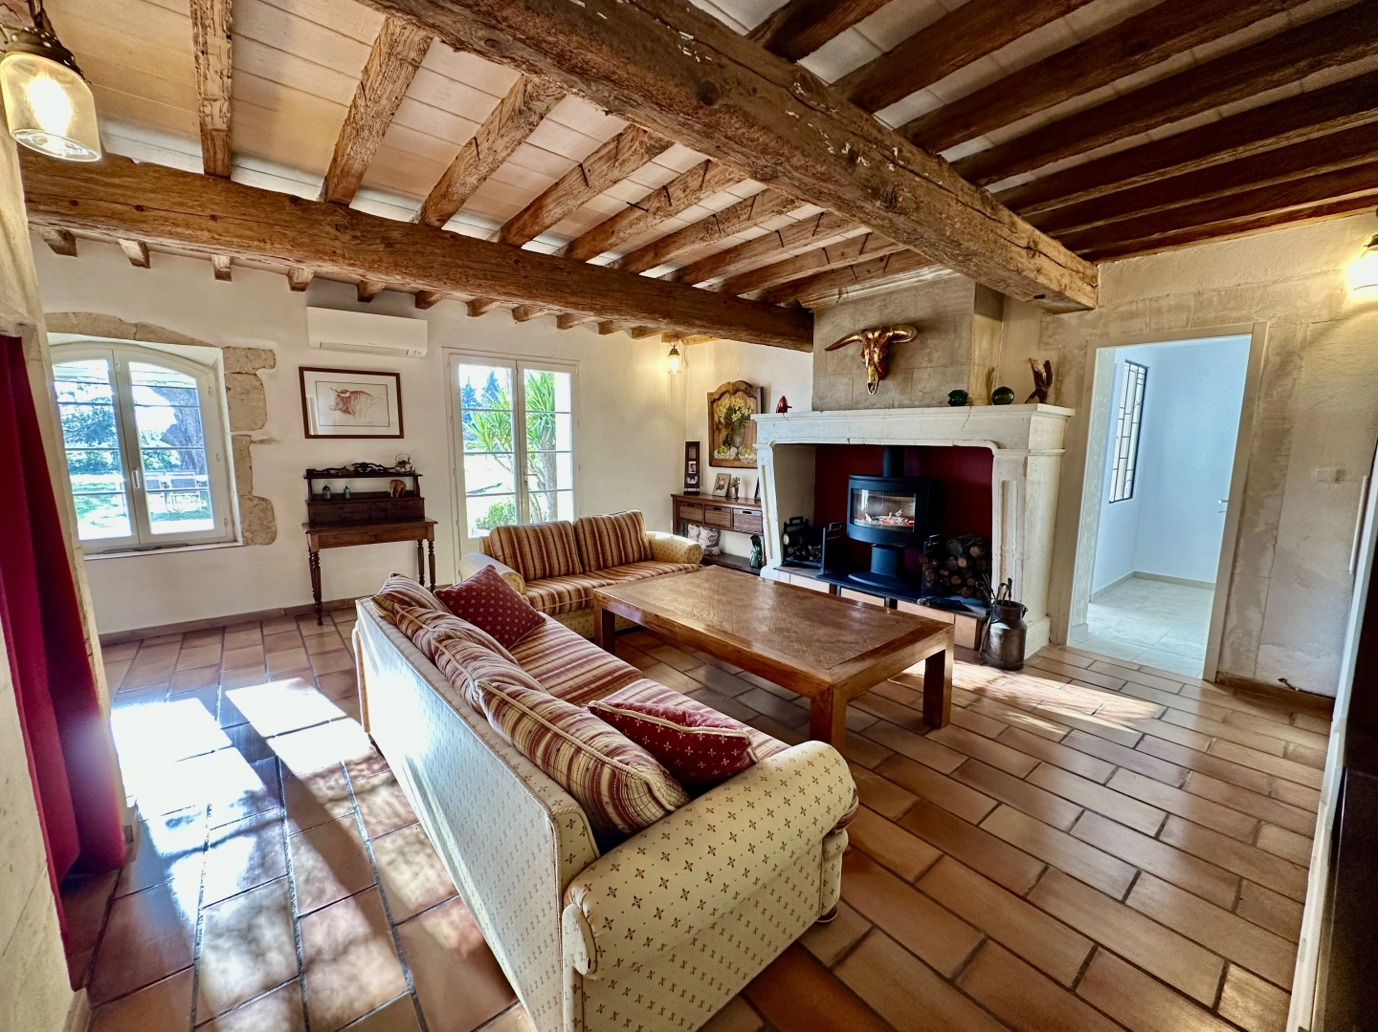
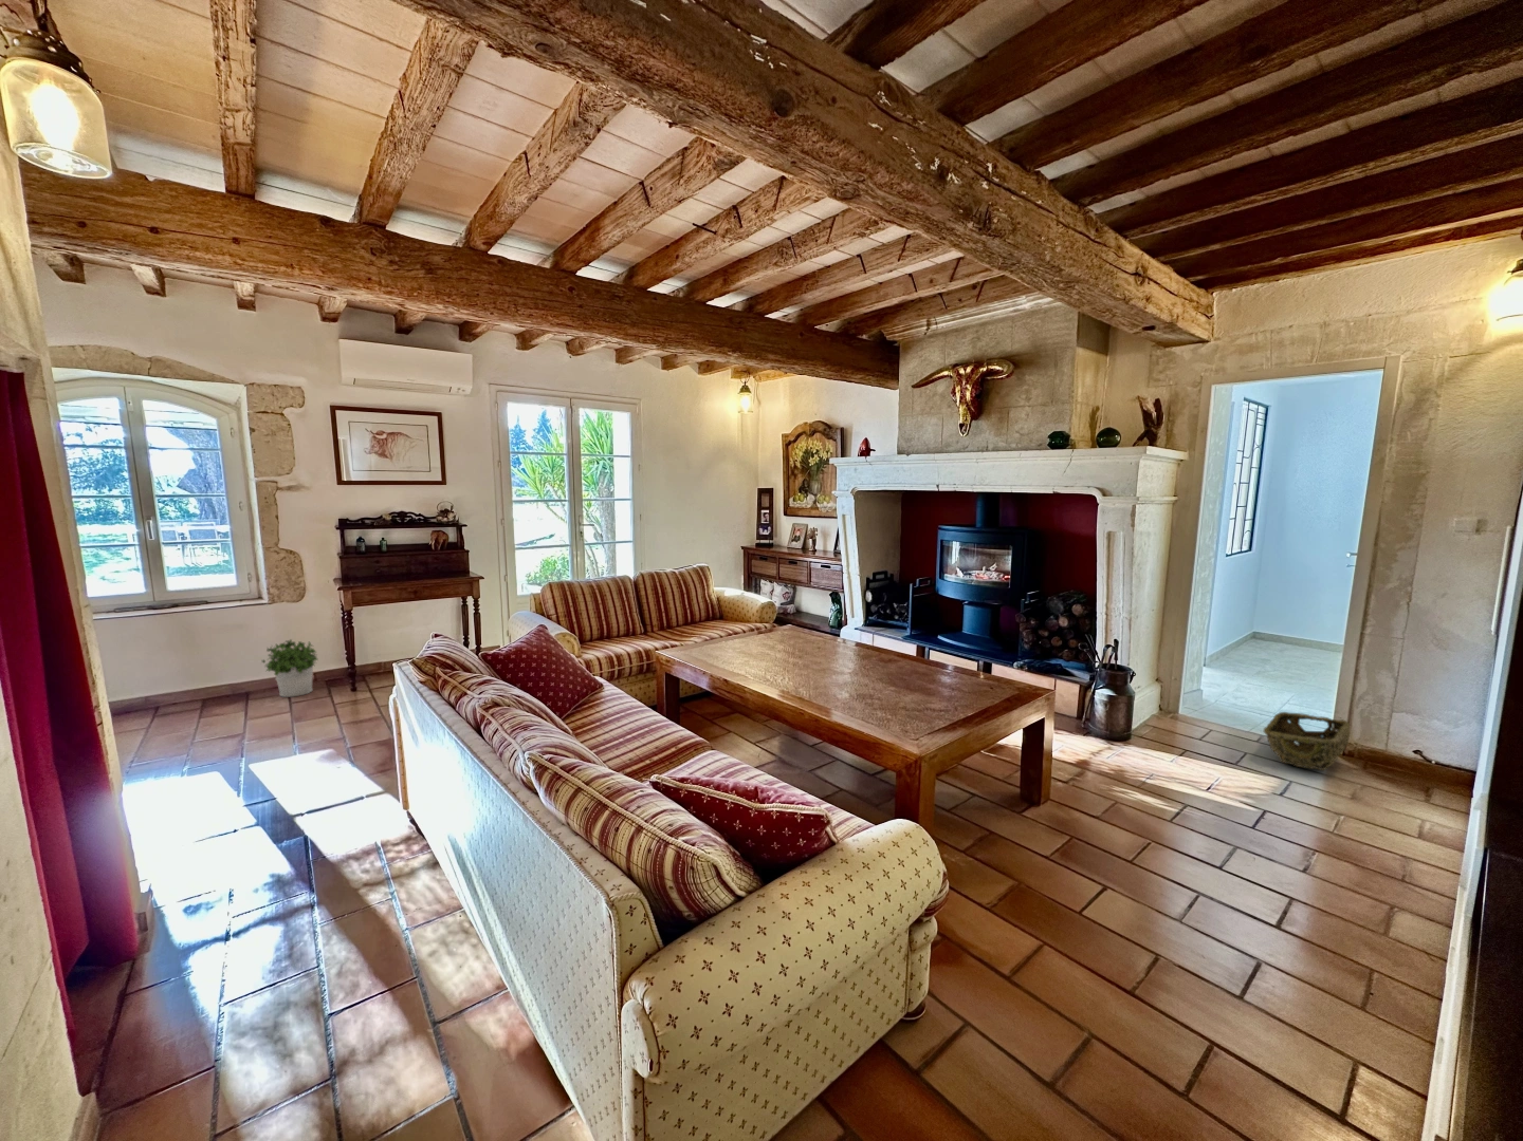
+ potted plant [260,638,319,699]
+ woven basket [1263,711,1350,771]
